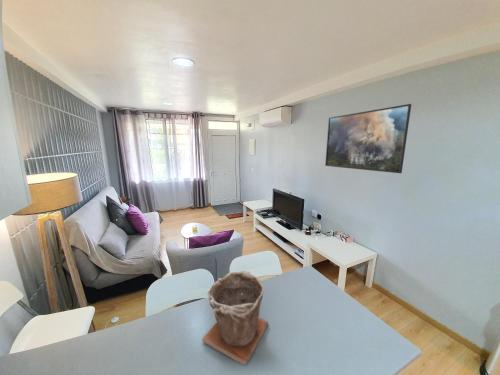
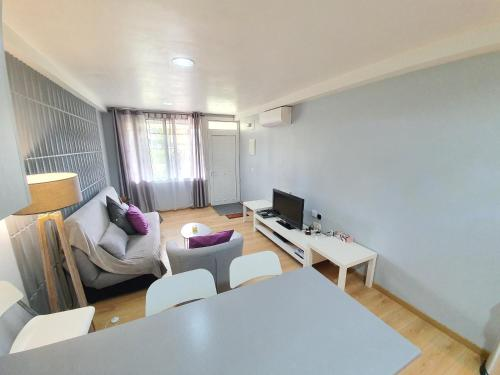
- plant pot [201,270,269,366]
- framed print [324,103,412,174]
